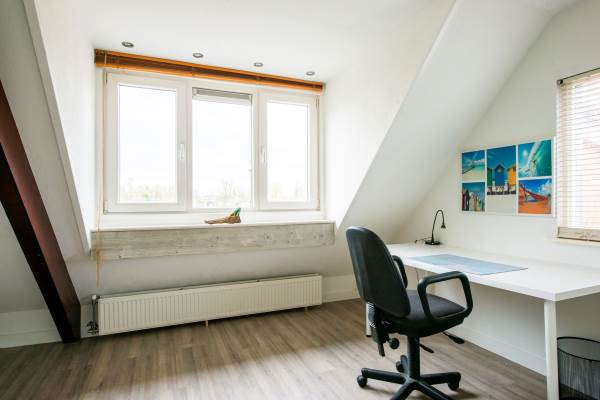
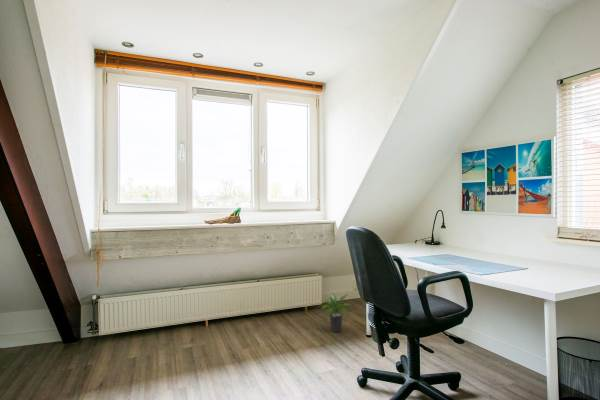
+ potted plant [319,292,354,334]
